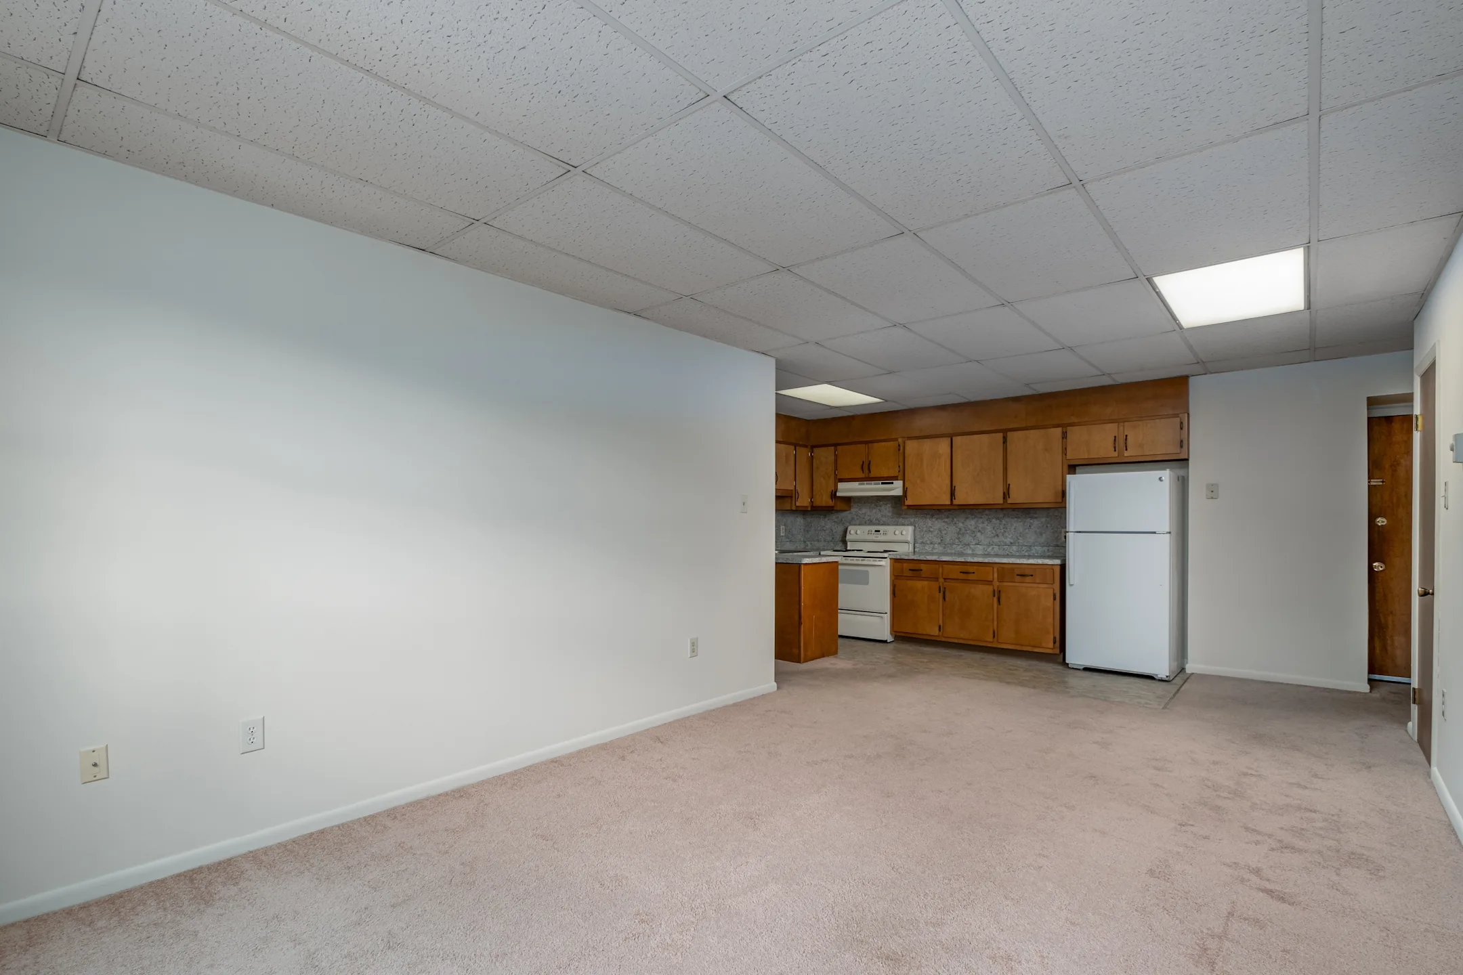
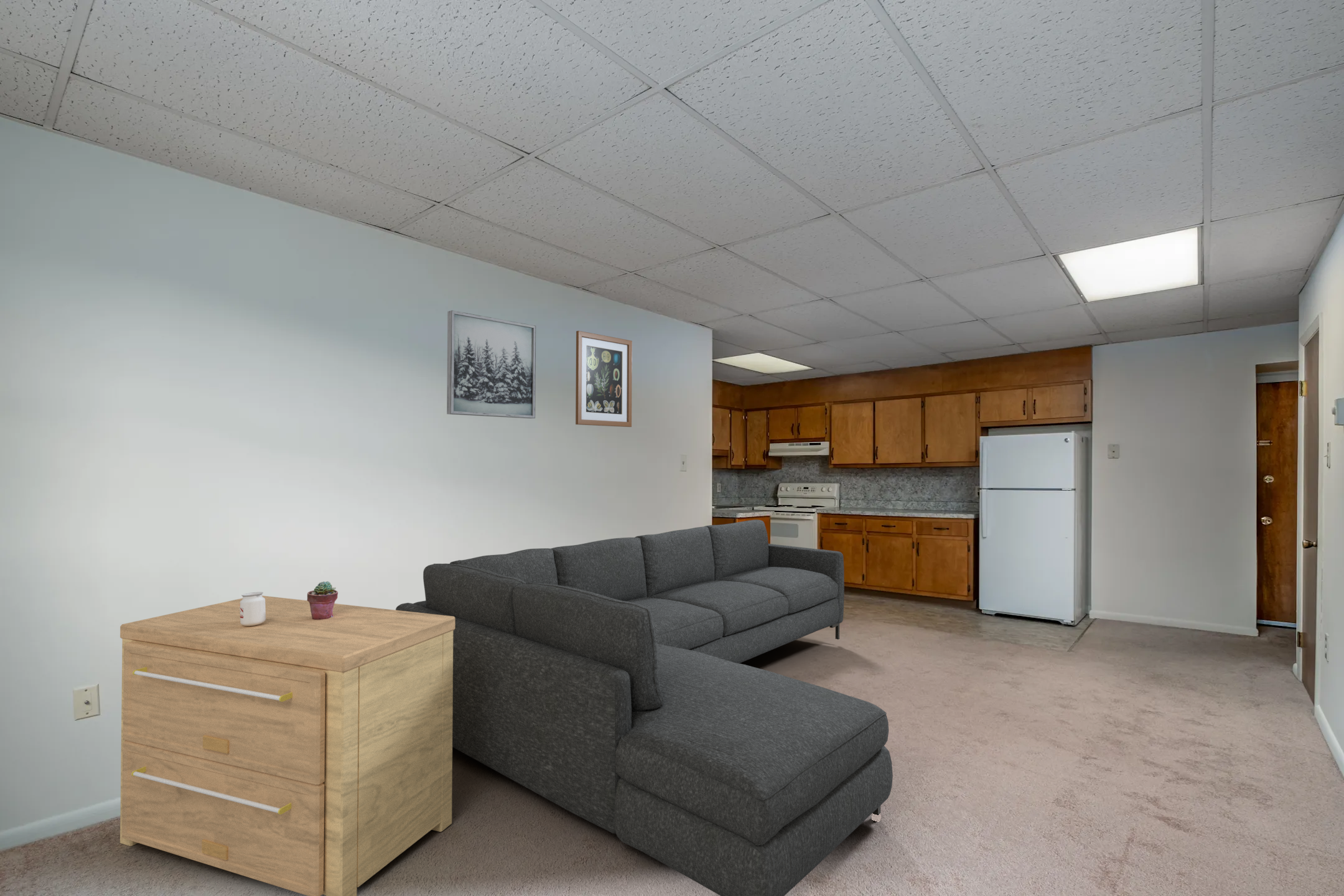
+ sofa [395,519,894,896]
+ candle [240,591,266,626]
+ potted succulent [307,581,338,620]
+ wall art [446,310,536,419]
+ side table [119,595,455,896]
+ wall art [575,330,633,427]
